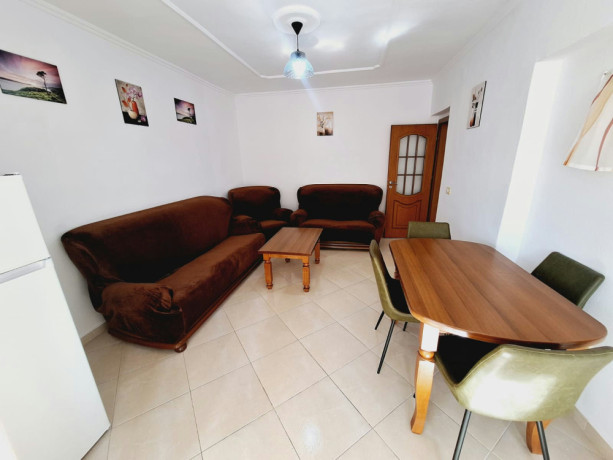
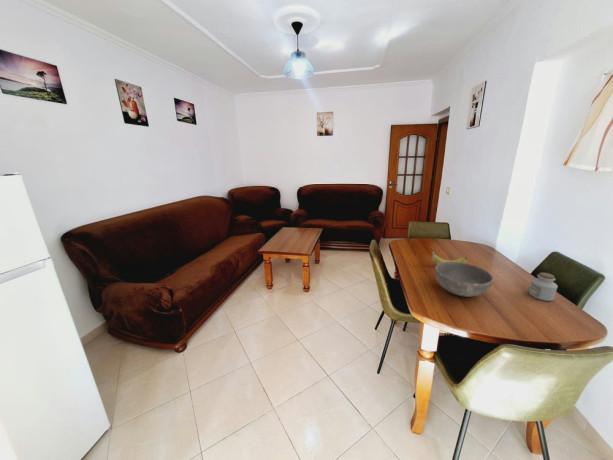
+ bowl [434,262,495,298]
+ jar [528,272,559,302]
+ fruit [431,247,468,265]
